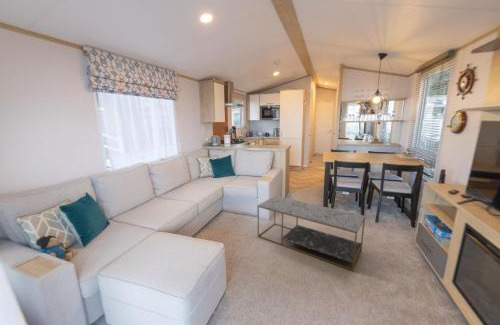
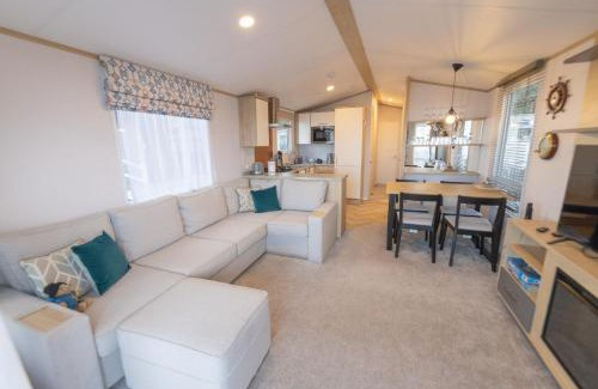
- coffee table [257,195,366,272]
